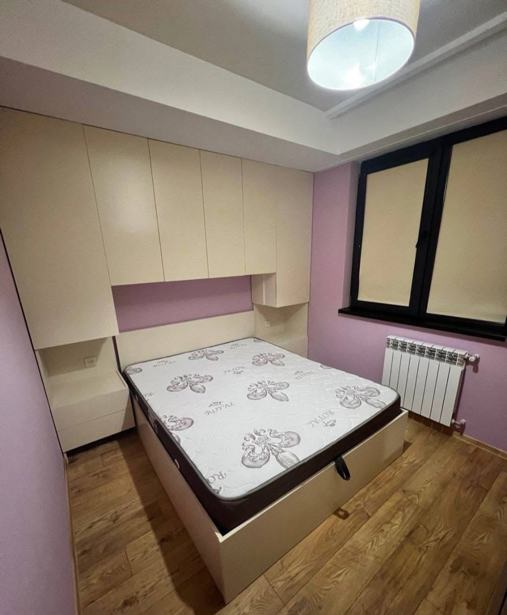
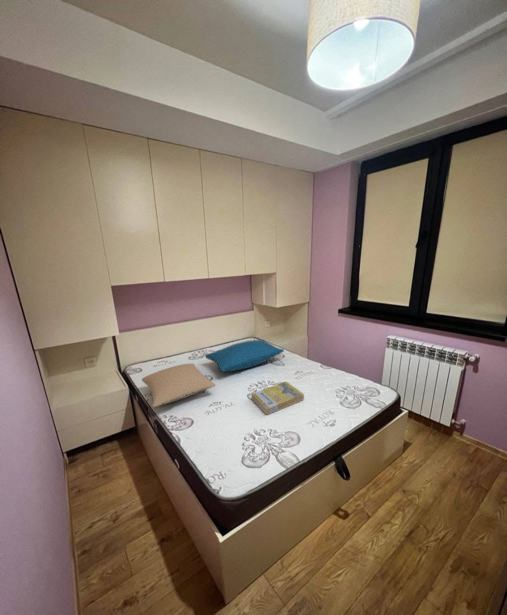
+ book [251,380,305,416]
+ pillow [204,339,285,373]
+ pillow [141,363,216,409]
